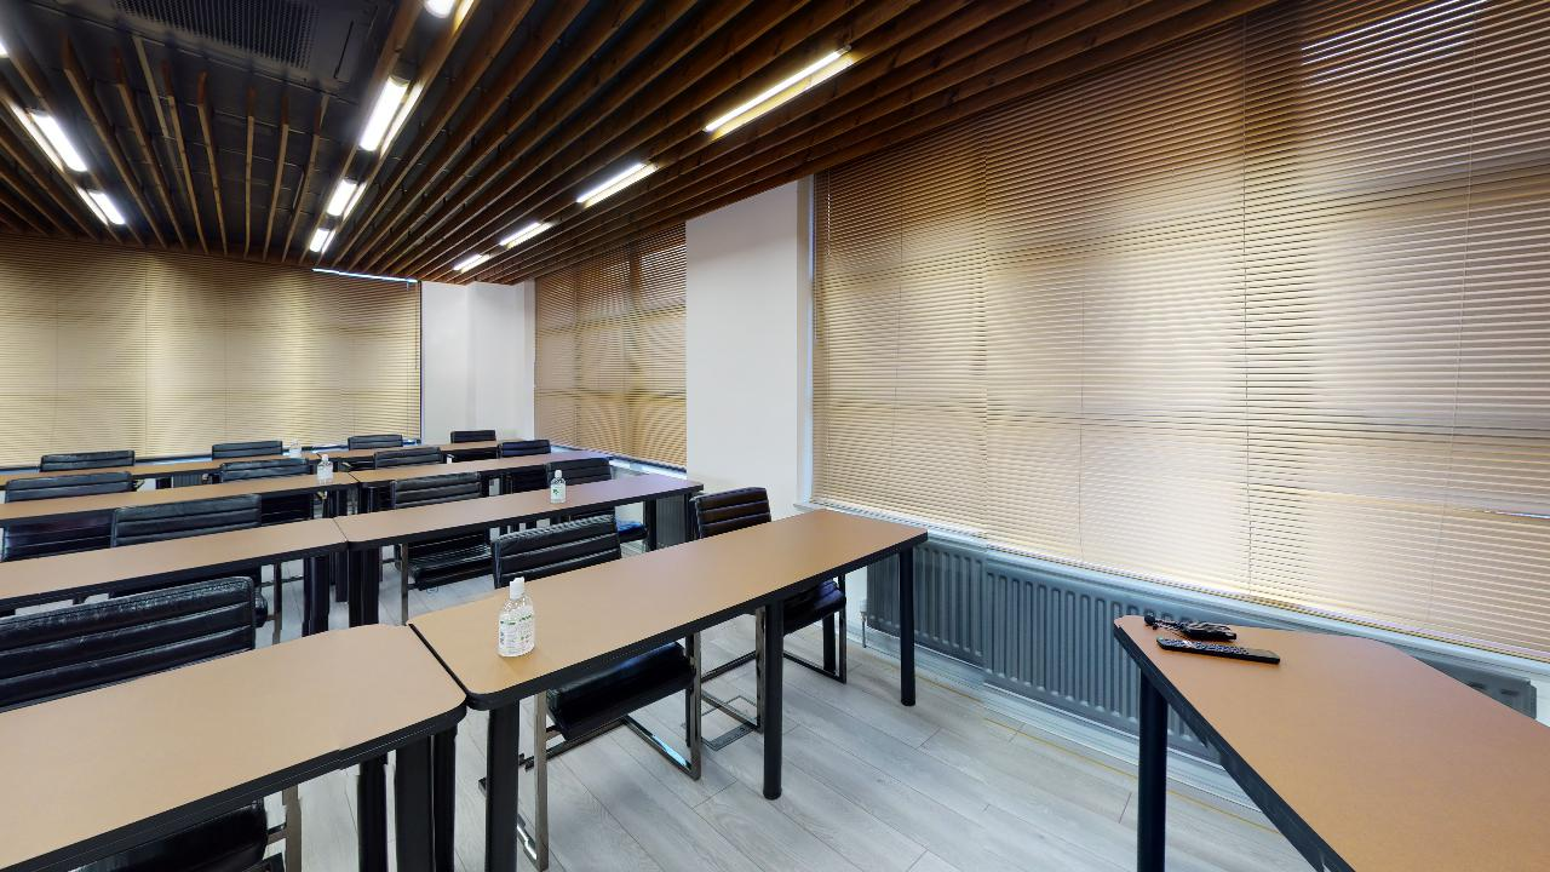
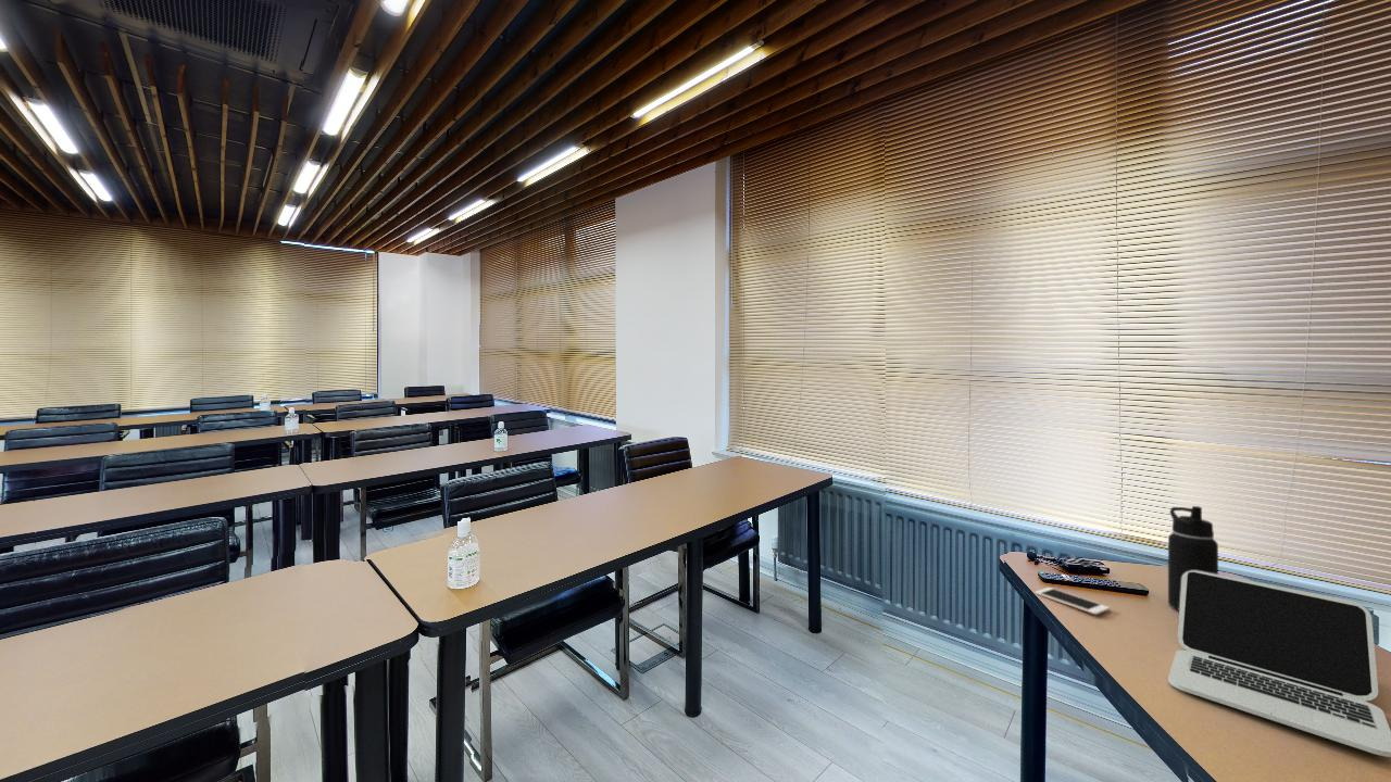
+ water bottle [1167,505,1219,611]
+ laptop [1167,570,1391,758]
+ cell phone [1035,586,1111,616]
